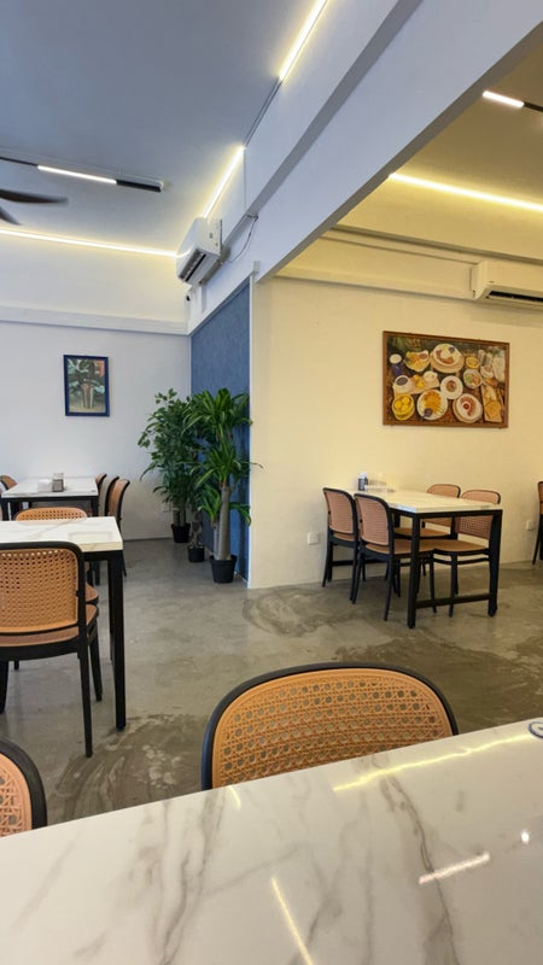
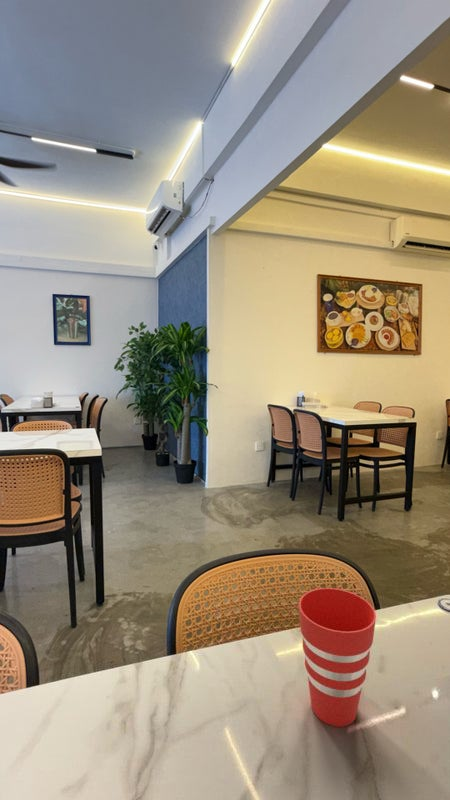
+ cup [298,587,377,728]
